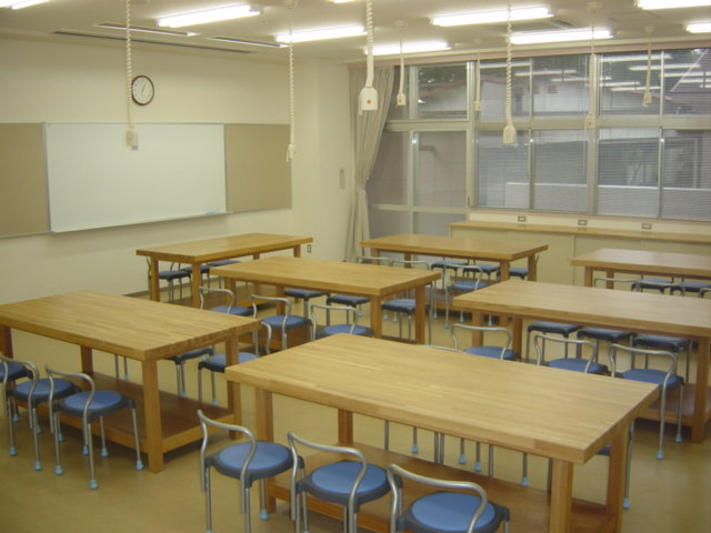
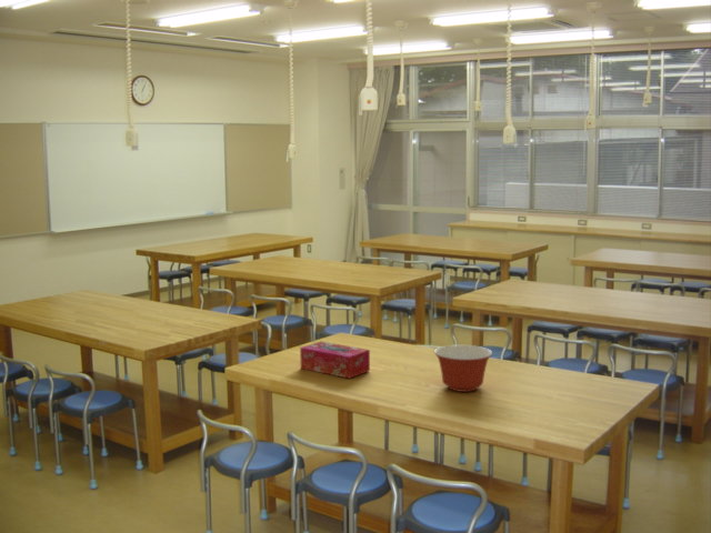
+ mixing bowl [433,344,493,393]
+ tissue box [299,341,371,380]
